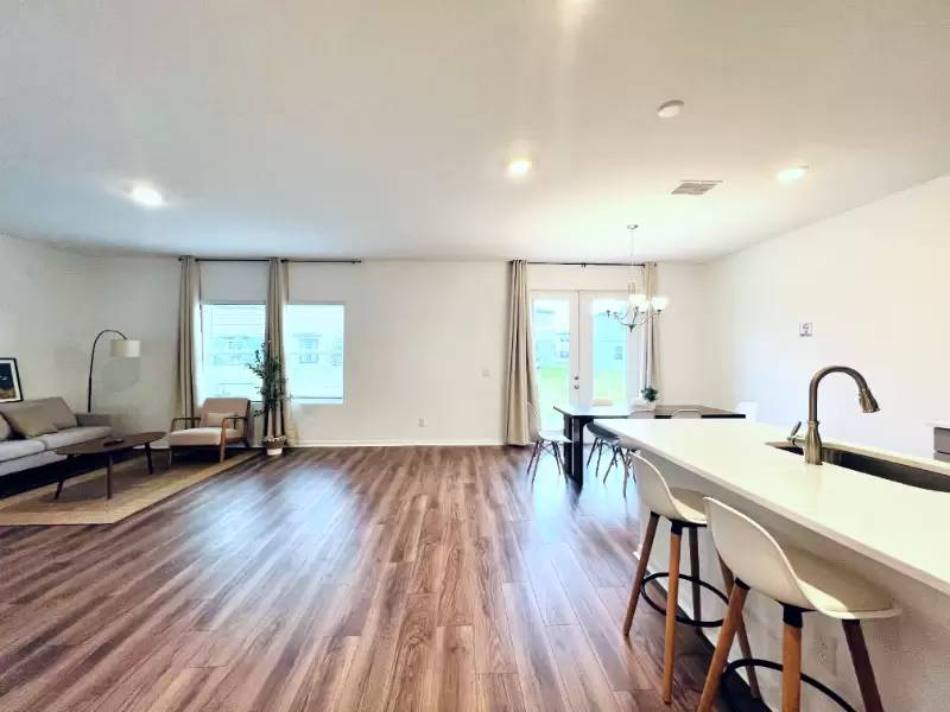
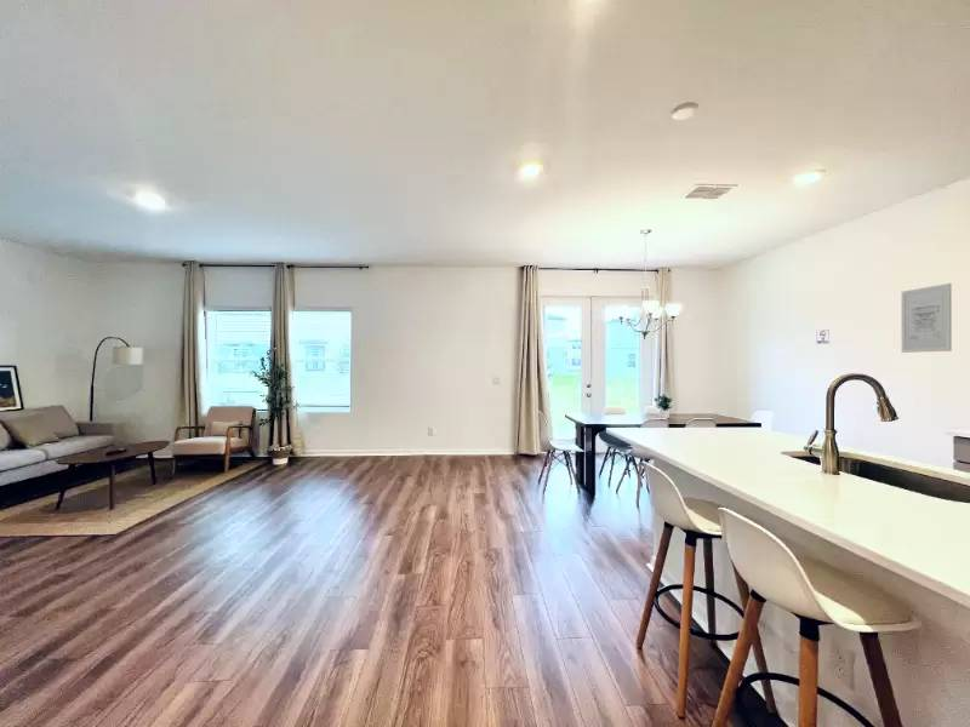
+ wall art [901,282,953,354]
